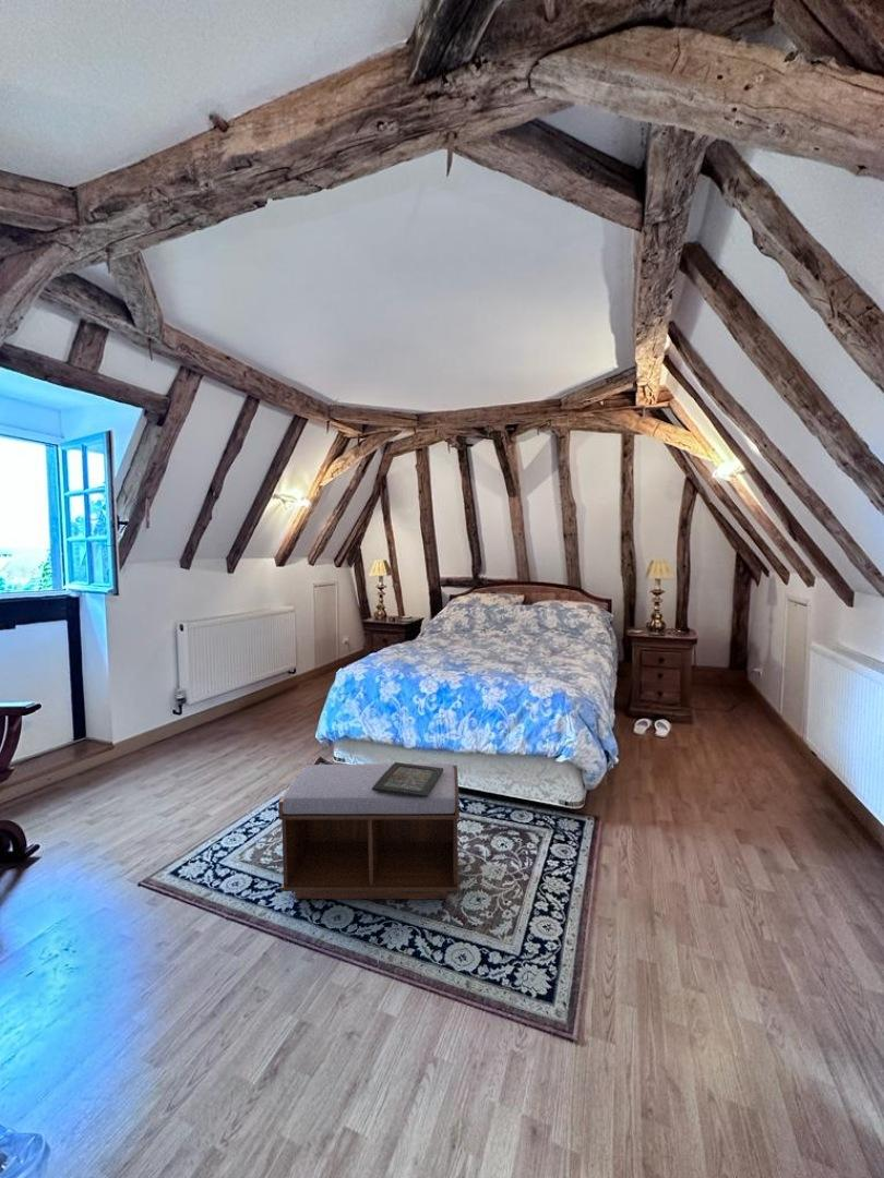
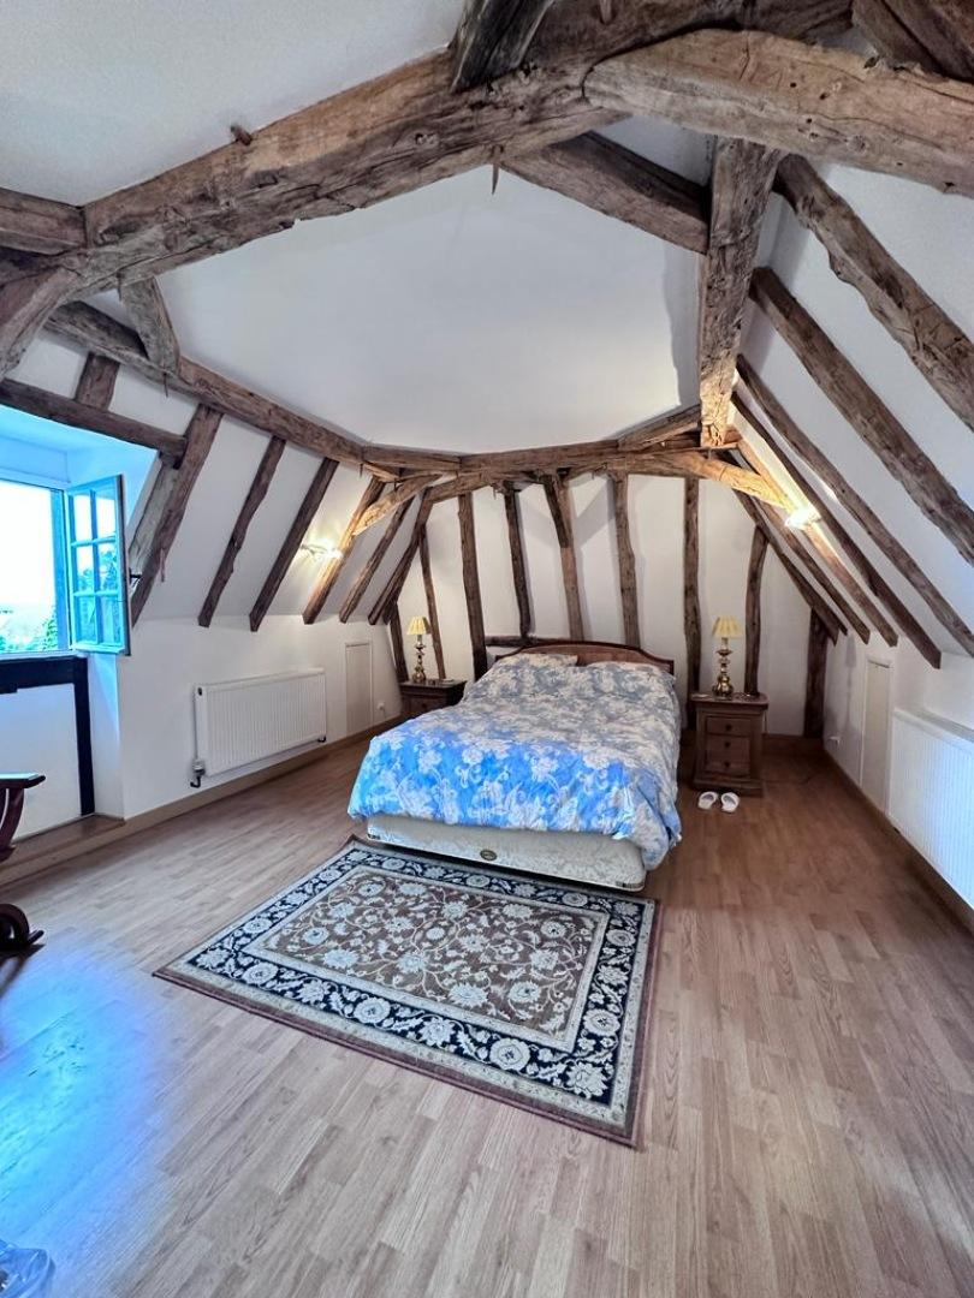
- decorative box [372,761,443,797]
- bench [277,762,461,900]
